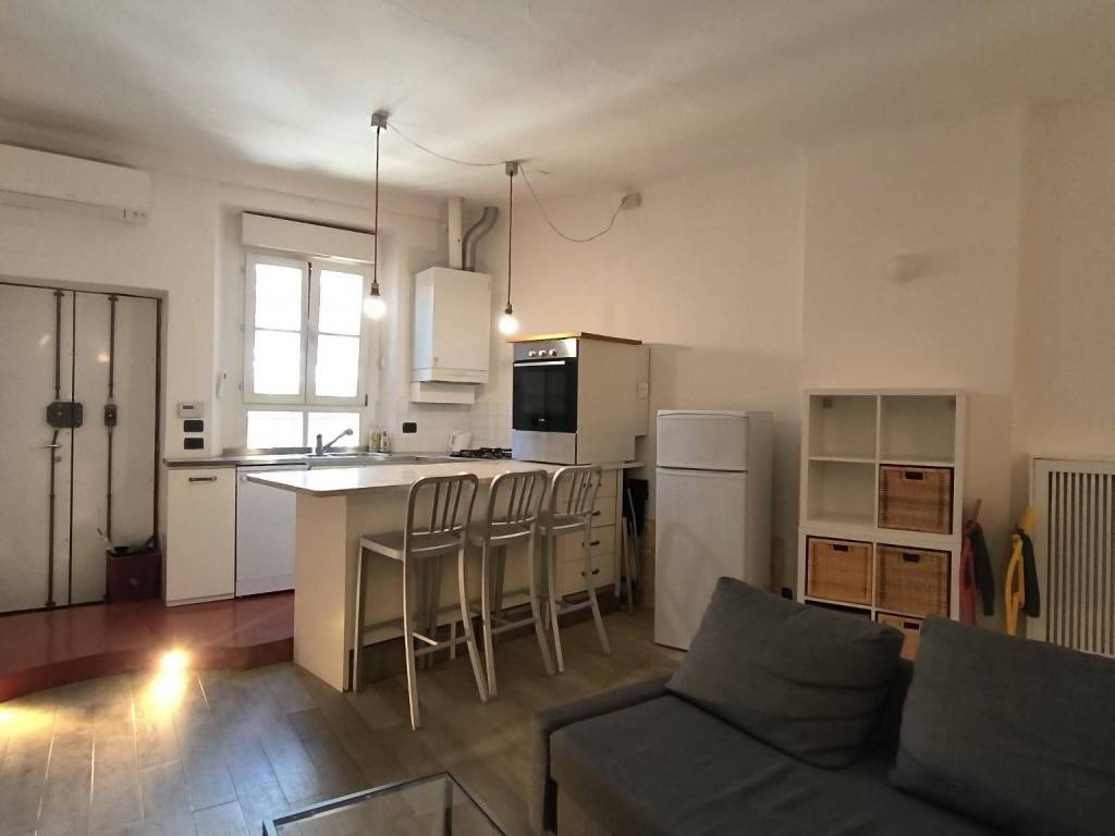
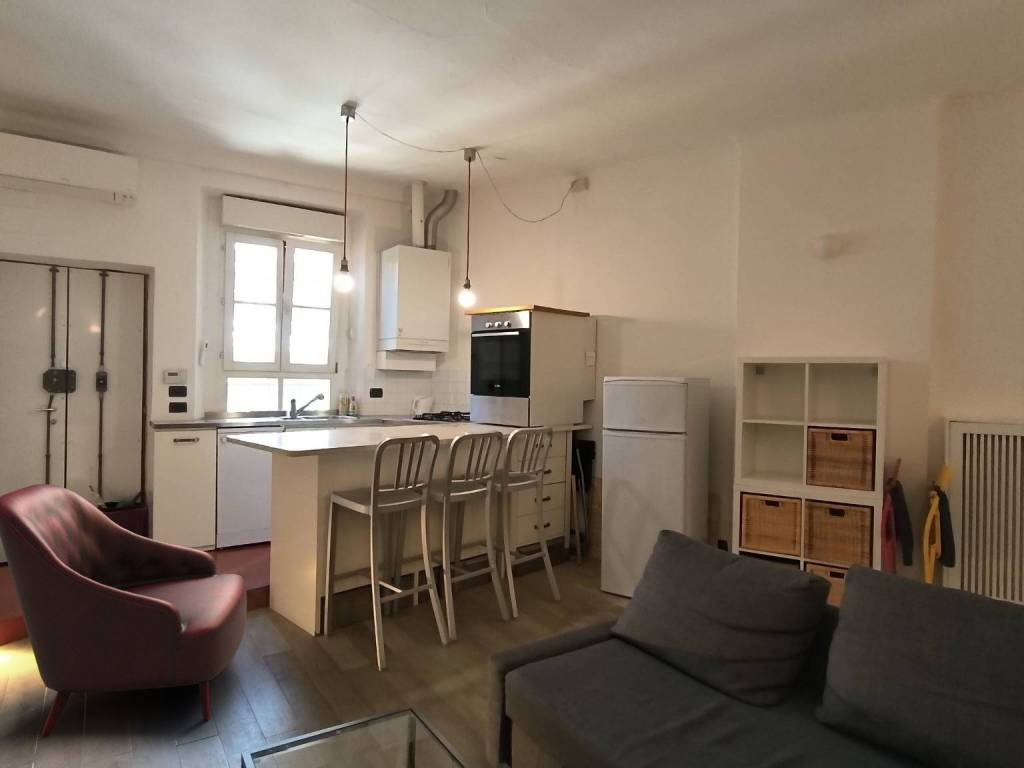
+ armchair [0,483,248,739]
